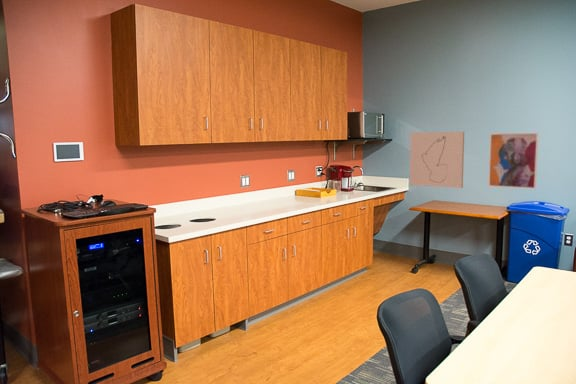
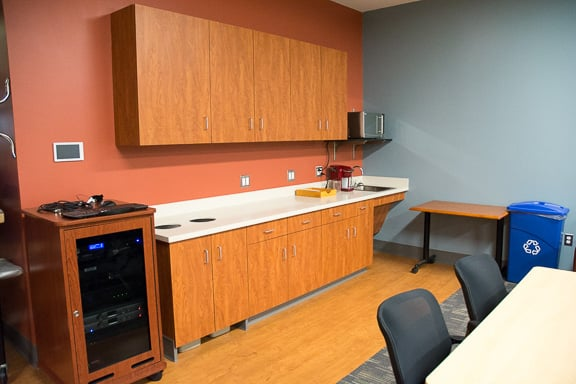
- wall art [488,132,539,190]
- wall art [409,131,465,189]
